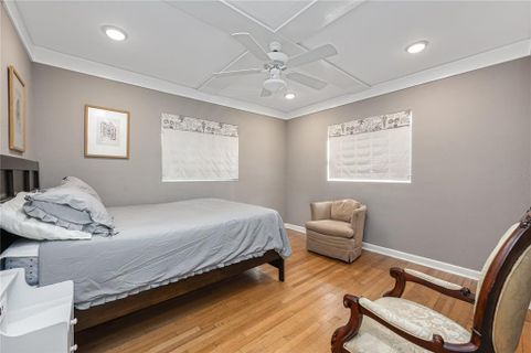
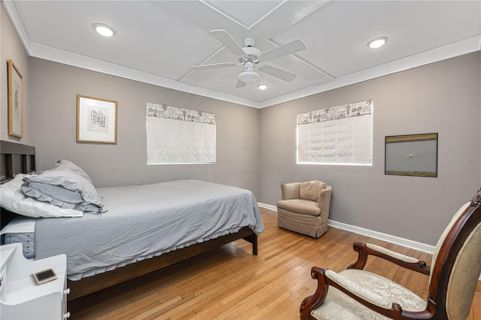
+ cell phone [32,266,59,286]
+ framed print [383,132,439,179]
